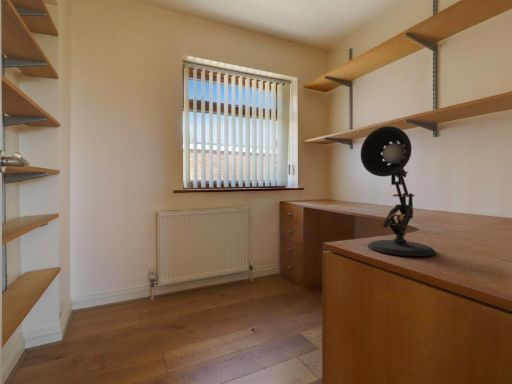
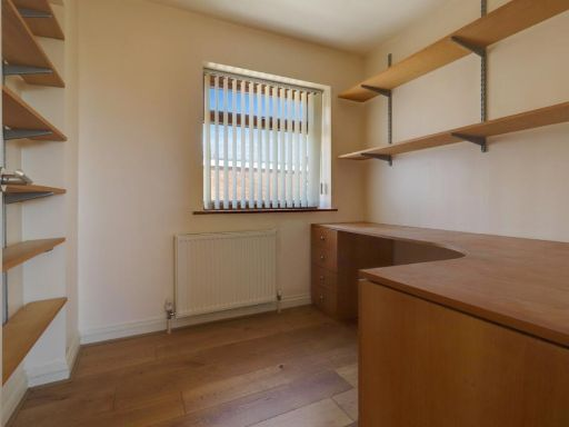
- desk lamp [359,125,437,257]
